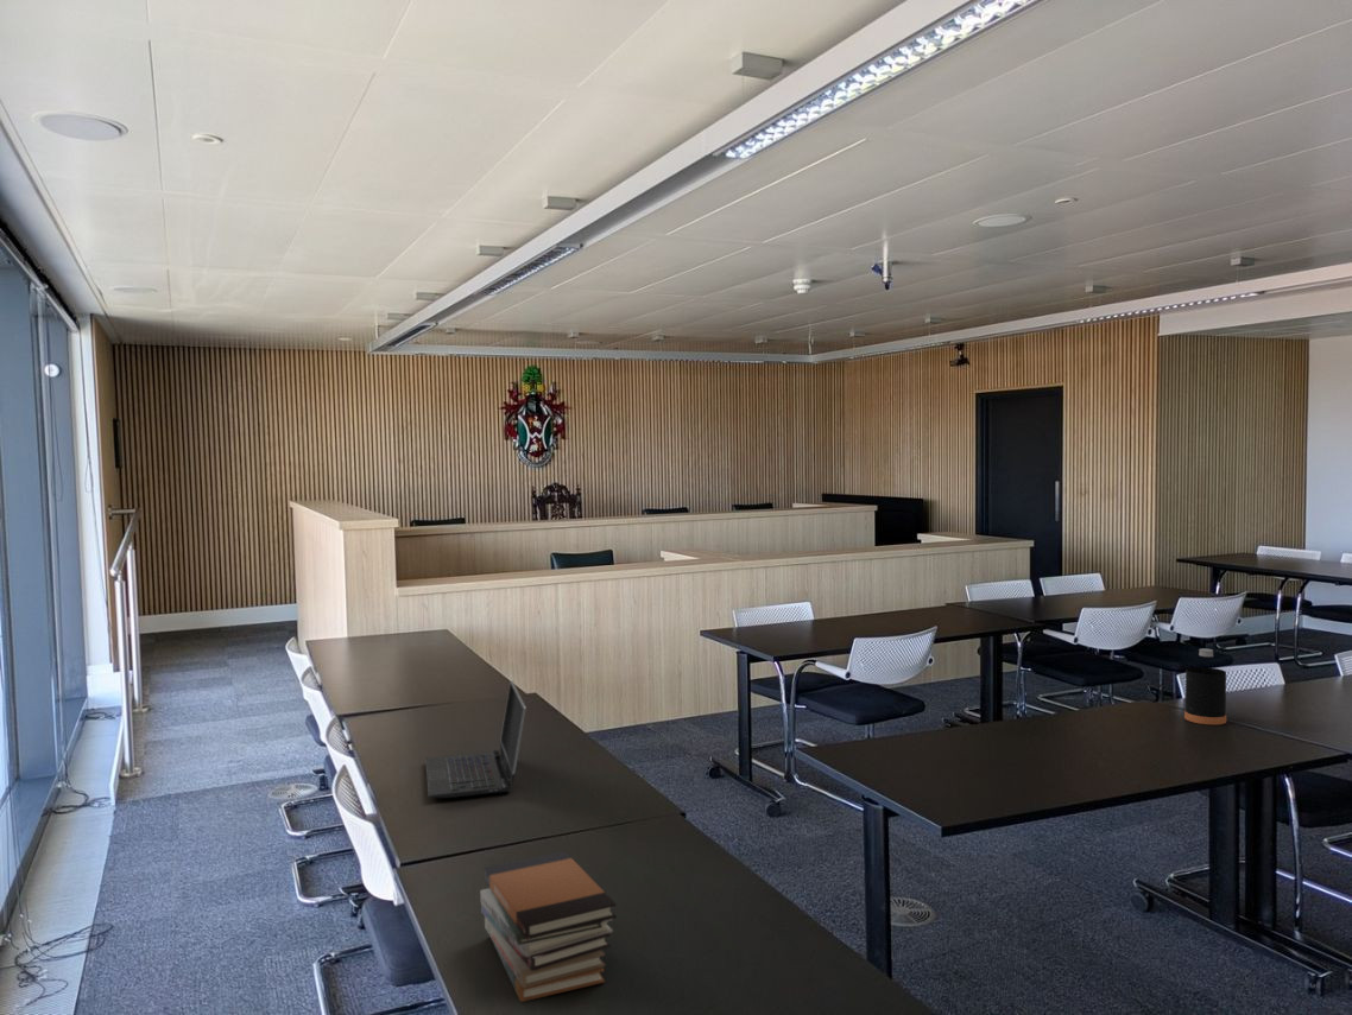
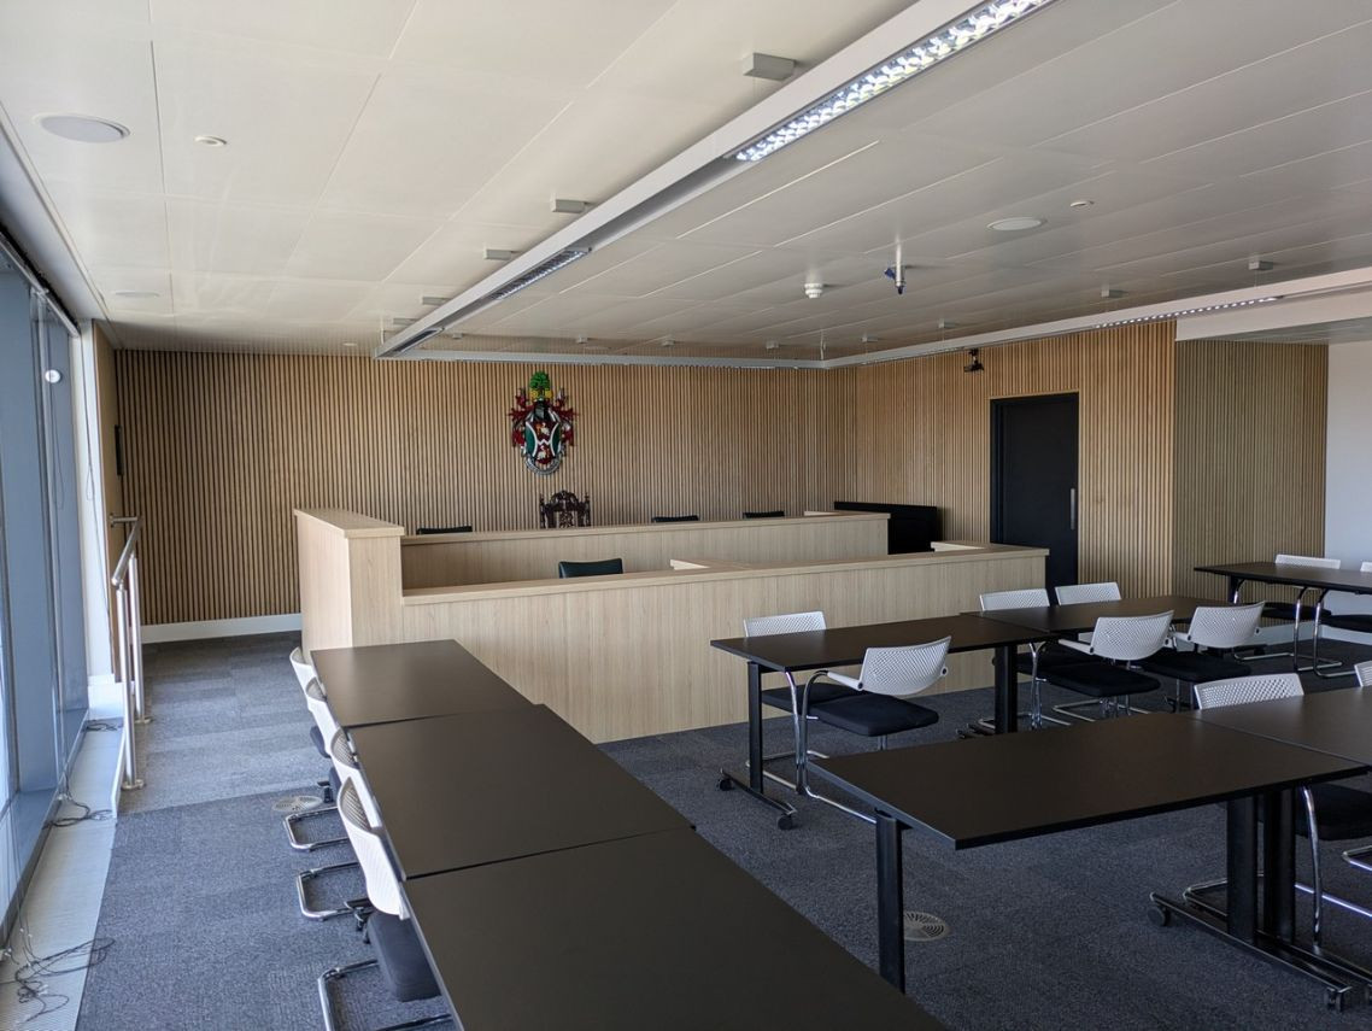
- bottle [1183,647,1227,725]
- book stack [479,850,618,1003]
- laptop computer [424,680,527,799]
